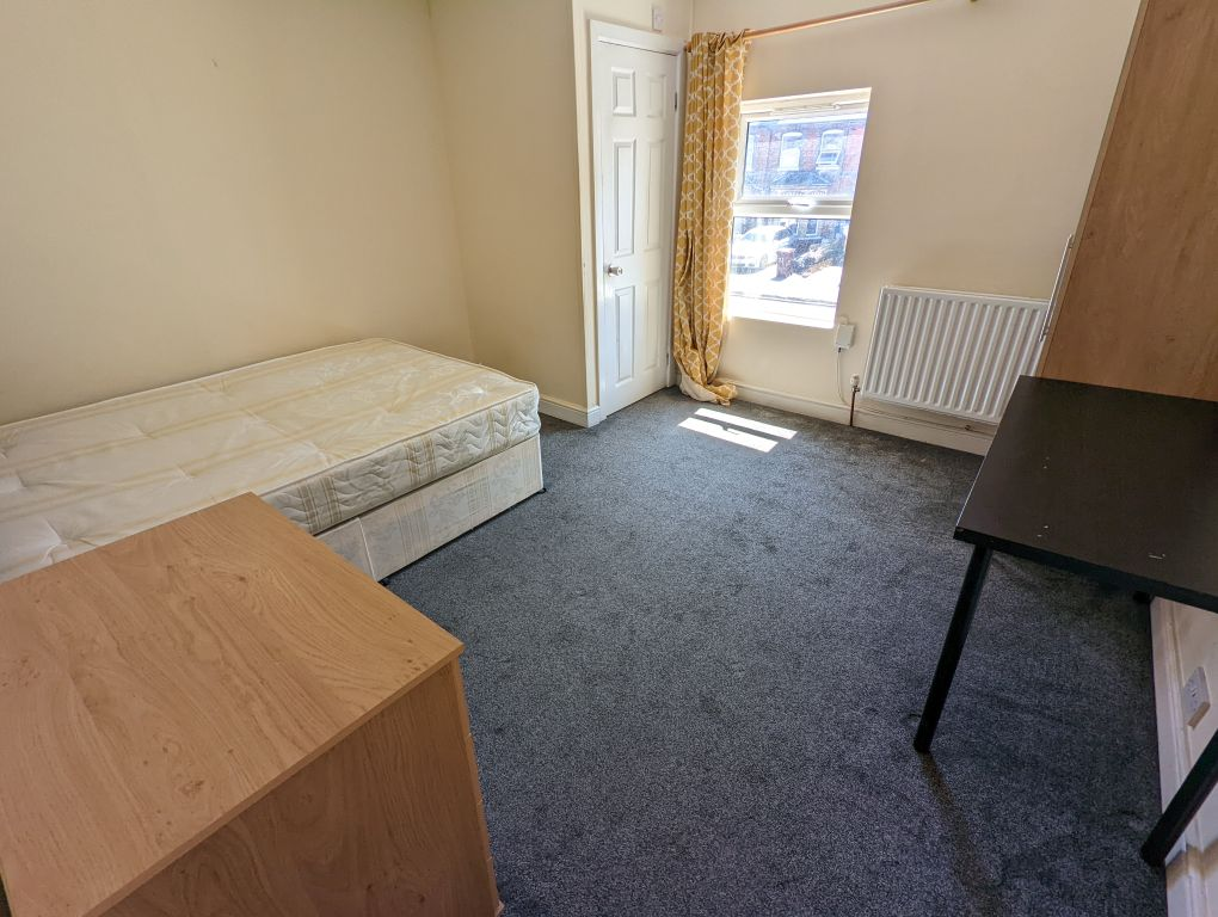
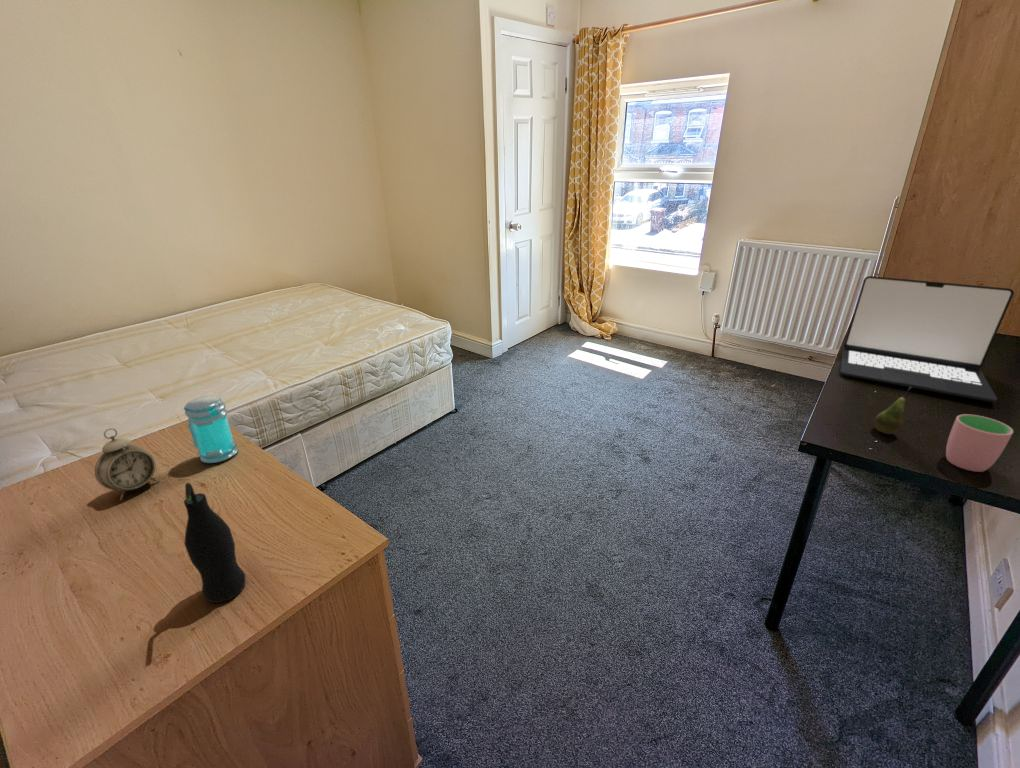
+ bottle [183,482,246,604]
+ cup [945,413,1014,473]
+ laptop [839,275,1015,403]
+ jar [183,395,239,464]
+ alarm clock [94,427,160,501]
+ fruit [874,387,912,435]
